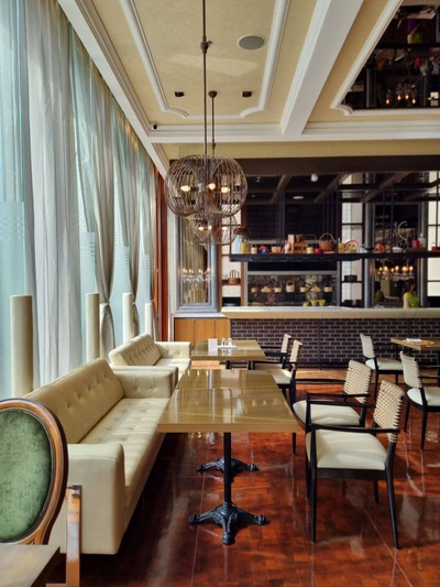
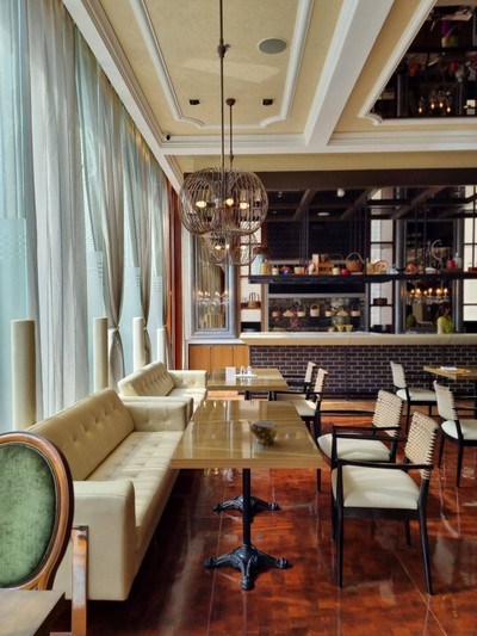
+ cup [250,420,278,445]
